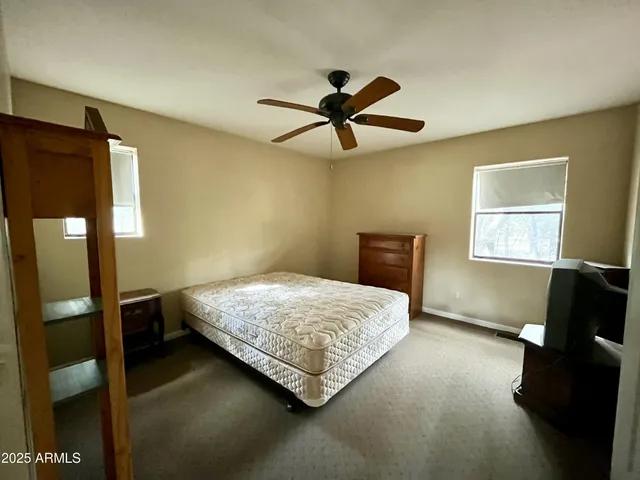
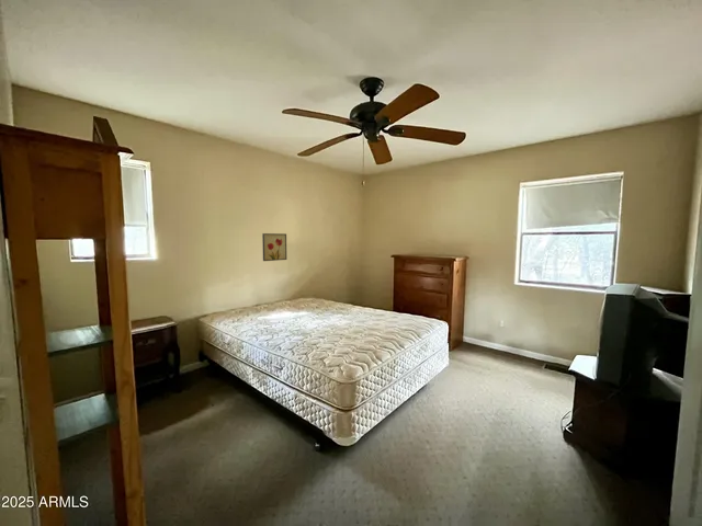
+ wall art [261,232,287,262]
